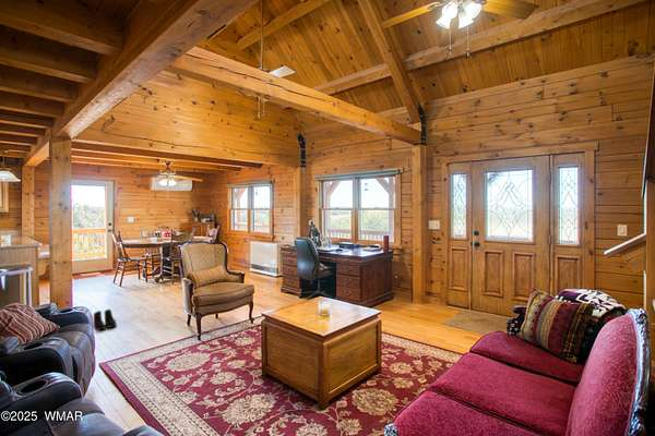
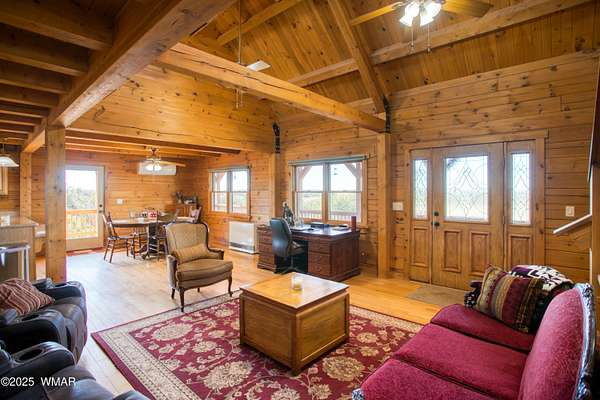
- boots [92,308,118,331]
